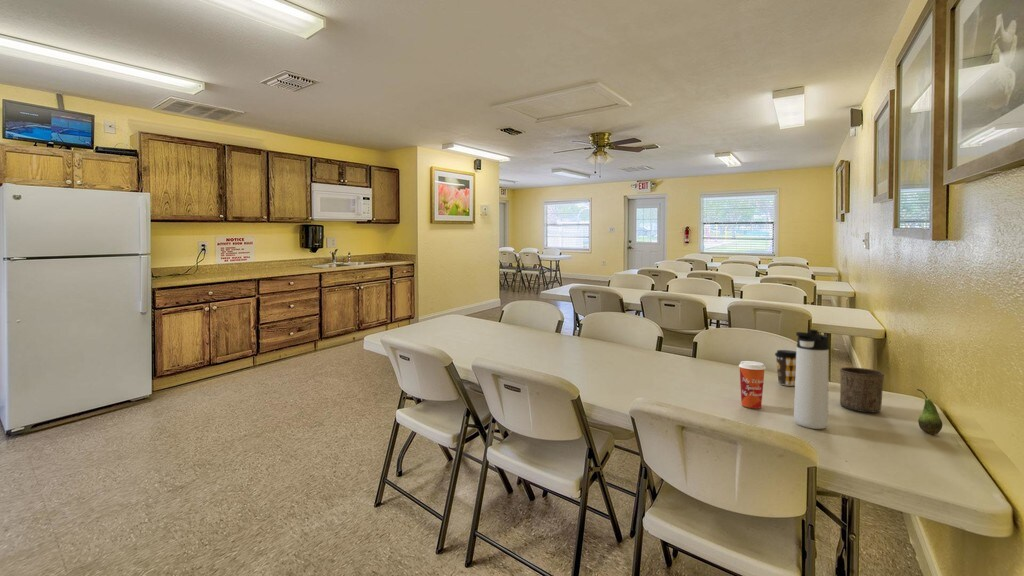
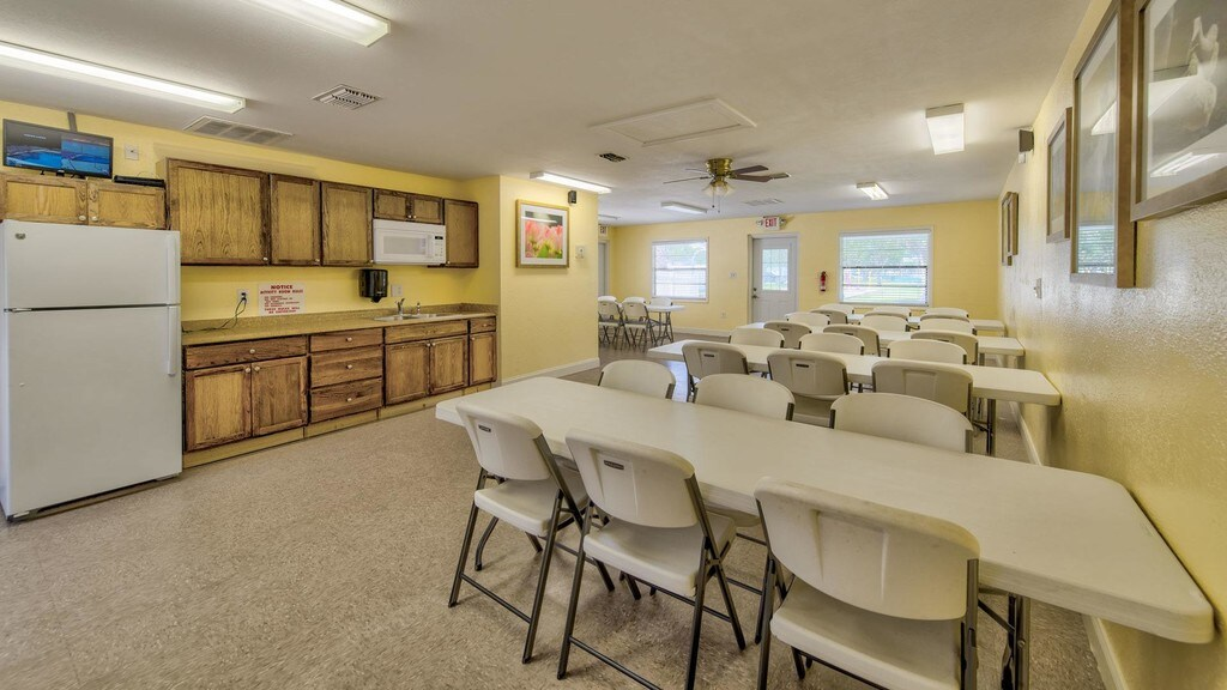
- thermos bottle [793,329,830,430]
- paper cup [738,360,767,409]
- cup [839,366,885,413]
- fruit [916,388,943,435]
- coffee cup [774,349,797,387]
